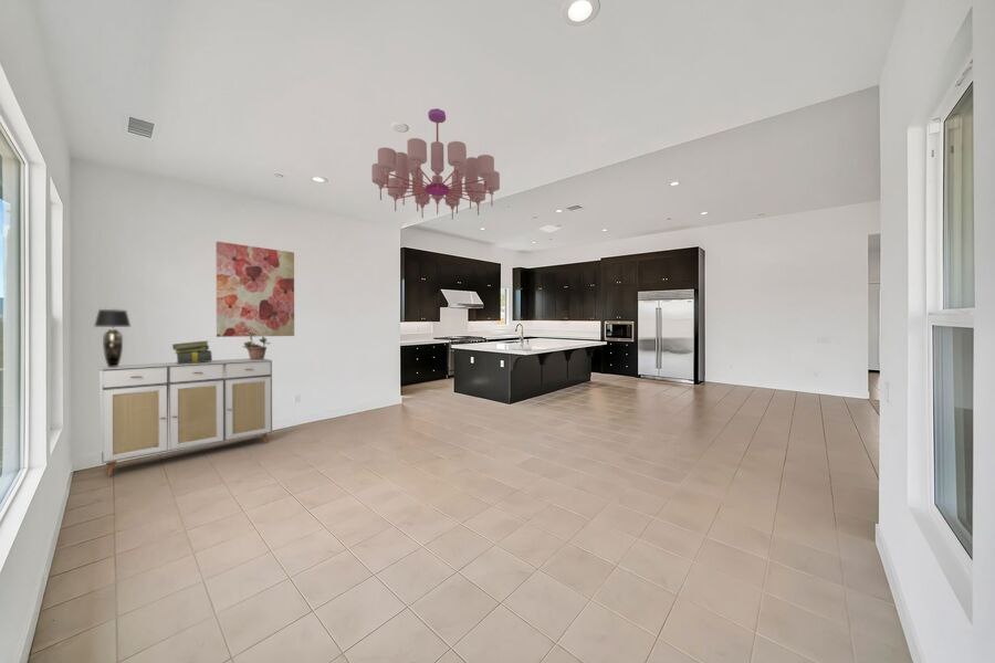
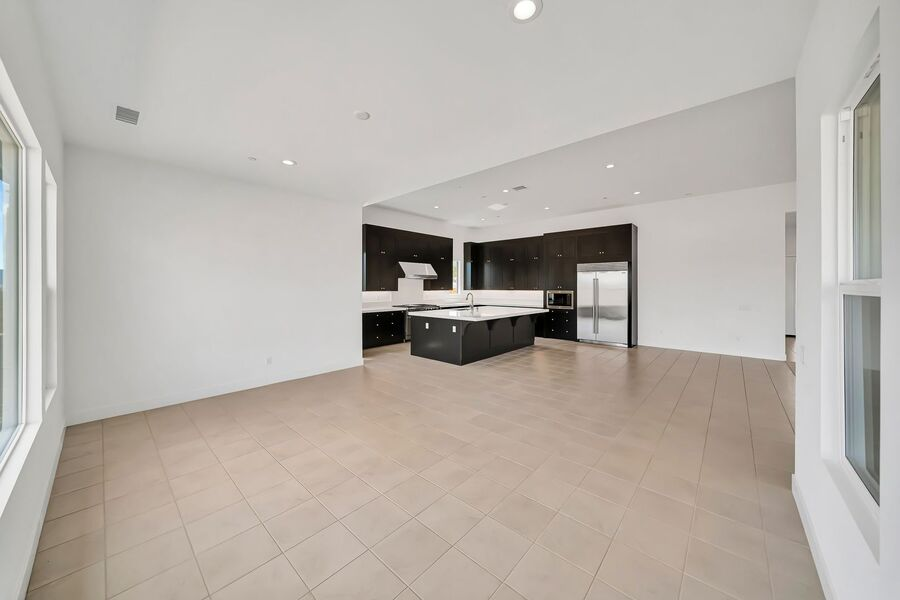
- sideboard [97,357,273,476]
- wall art [214,241,295,338]
- potted plant [241,330,272,360]
- chandelier [370,107,501,221]
- stack of books [171,340,213,364]
- table lamp [93,308,132,368]
